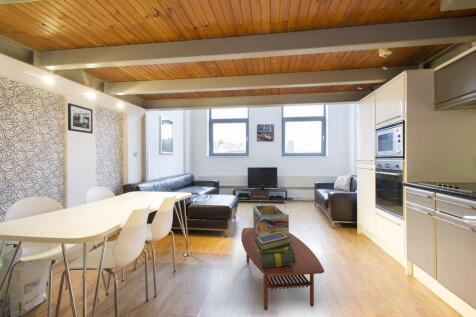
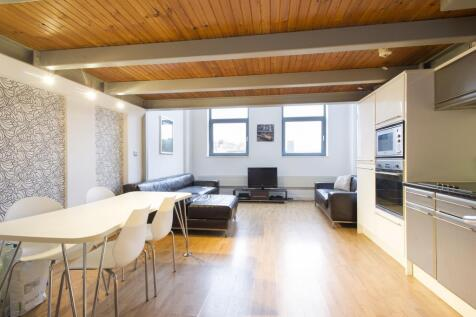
- decorative box [252,204,290,237]
- coffee table [240,227,325,311]
- picture frame [67,102,94,135]
- stack of books [255,231,296,268]
